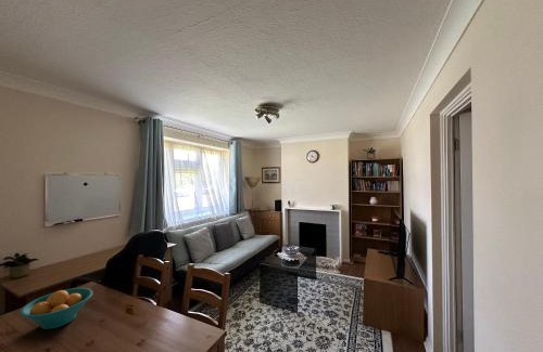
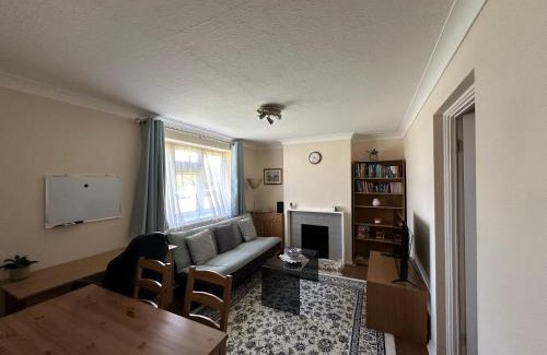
- fruit bowl [18,287,93,330]
